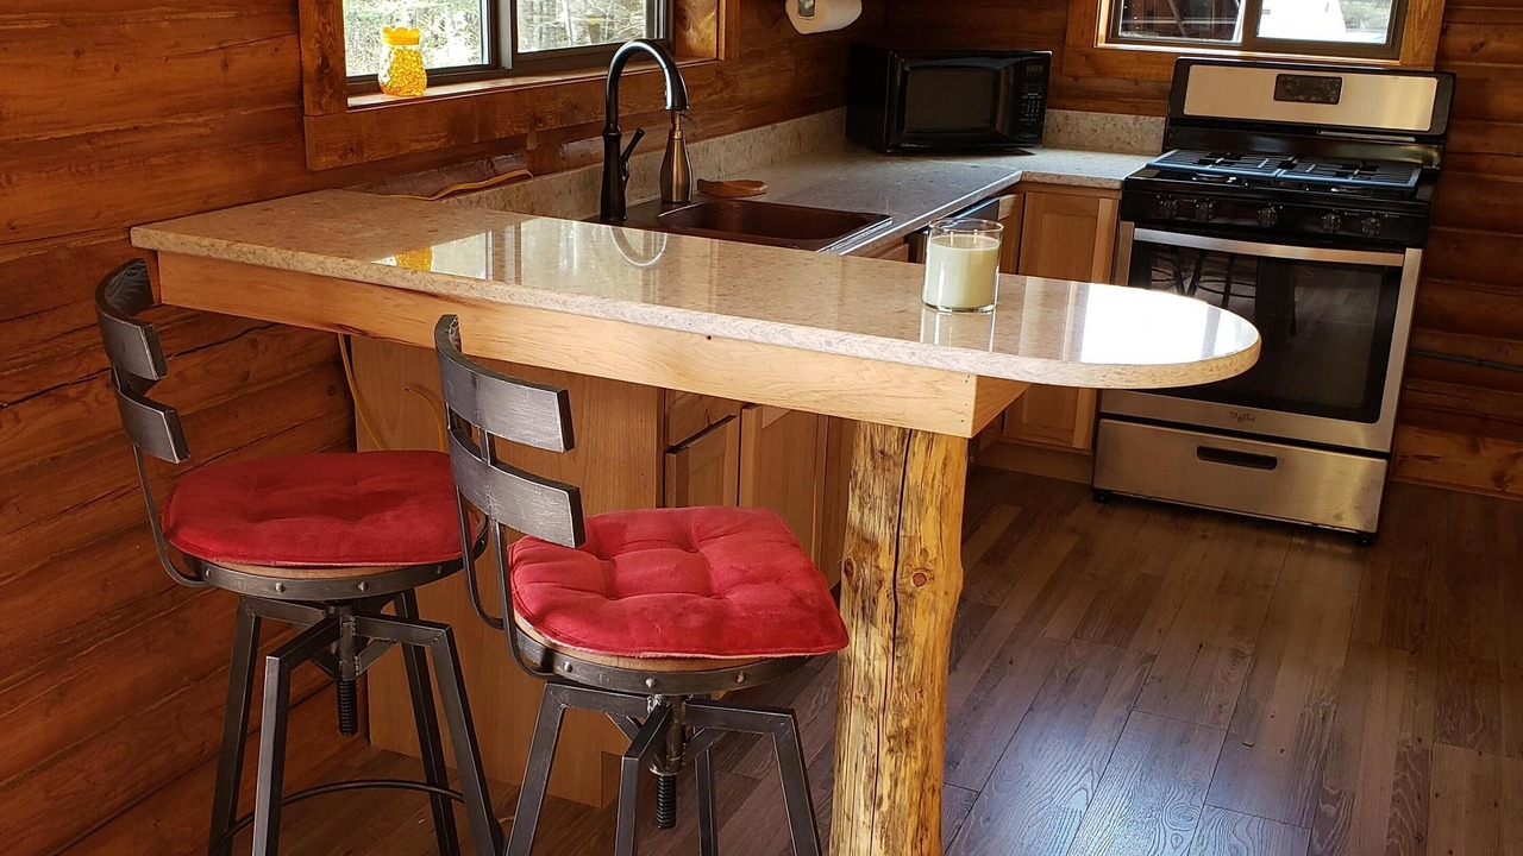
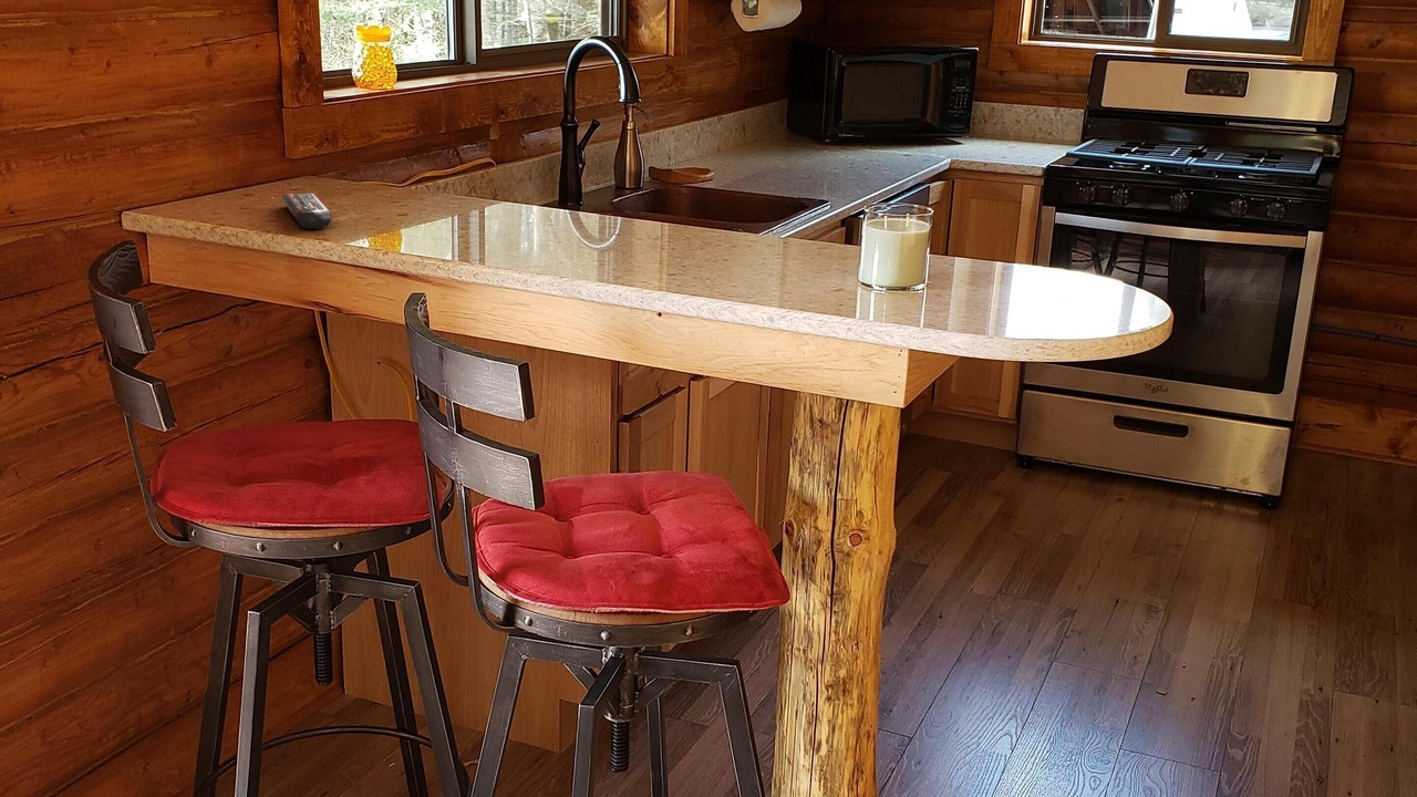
+ remote control [281,193,332,230]
